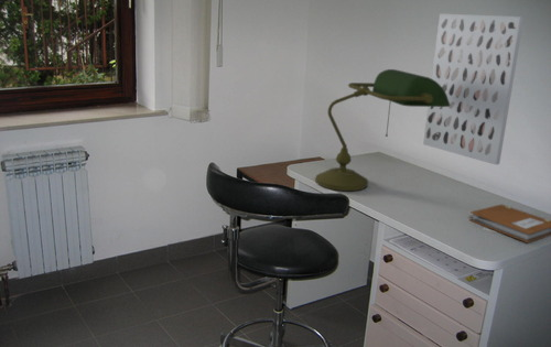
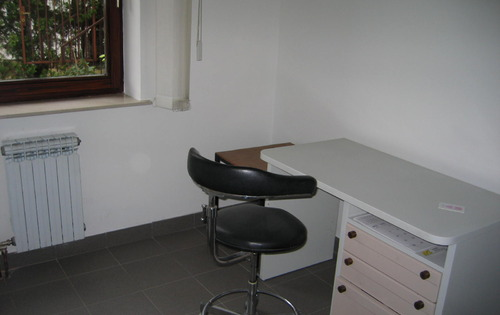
- wall art [422,12,525,166]
- notebook [468,204,551,243]
- desk lamp [315,68,450,192]
